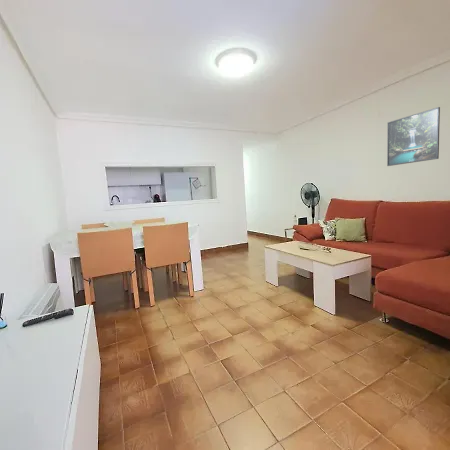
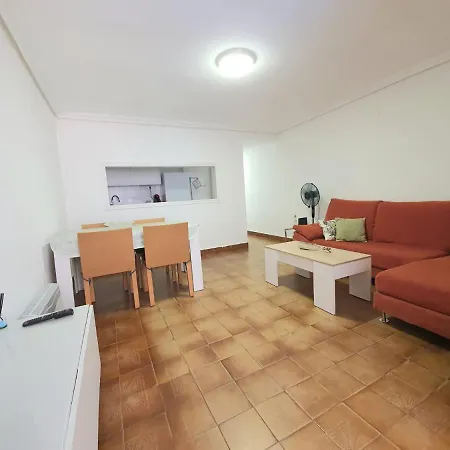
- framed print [386,106,441,167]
